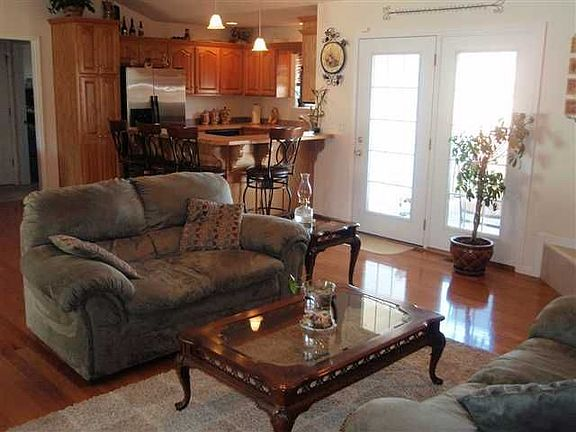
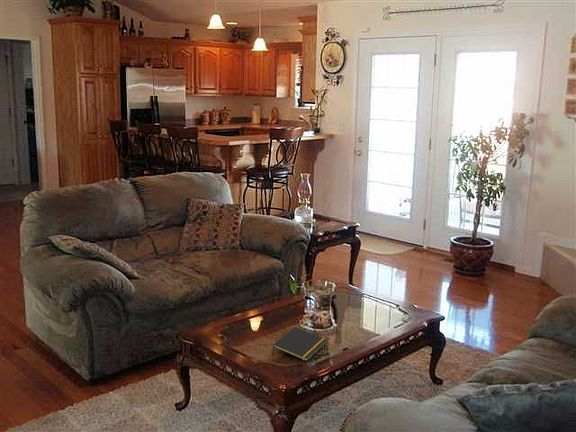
+ notepad [271,326,328,362]
